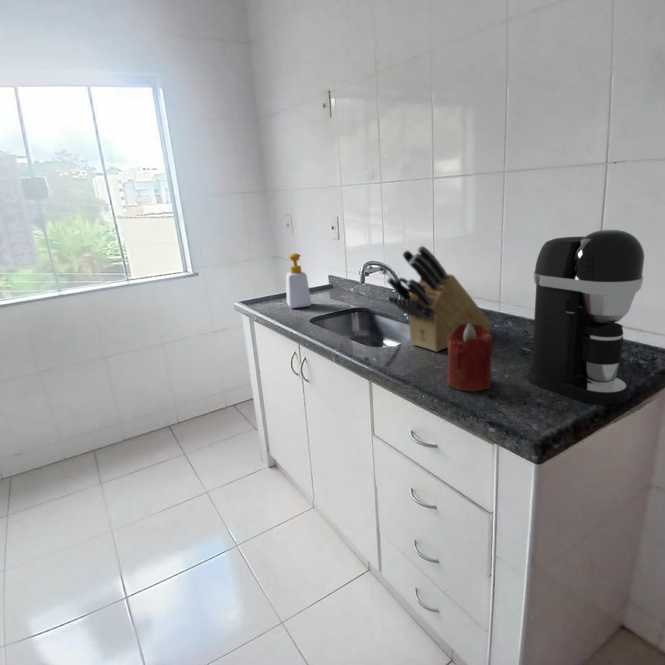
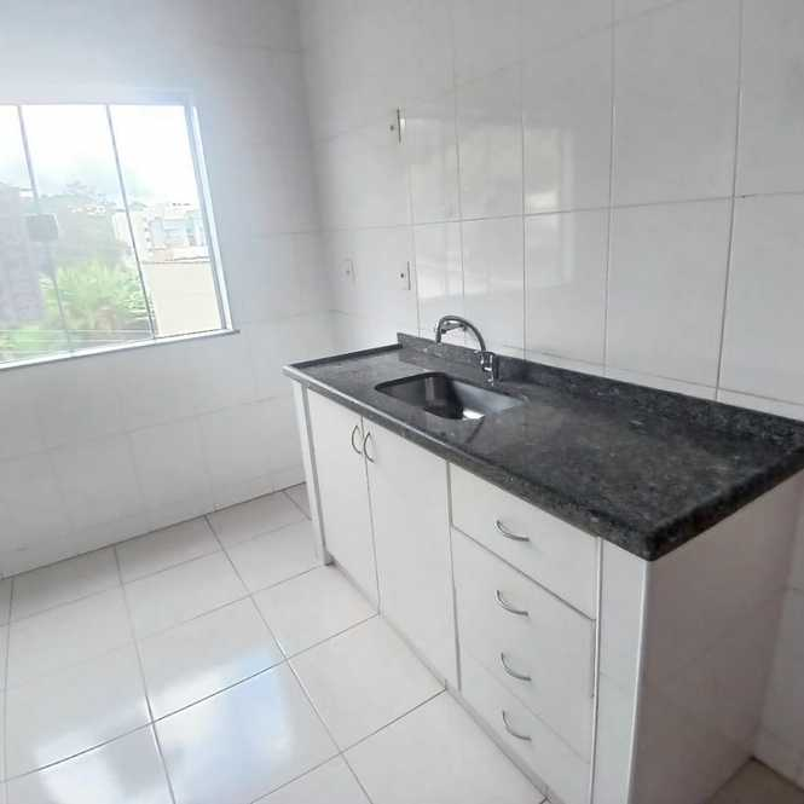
- knife block [386,245,493,353]
- coffee maker [526,229,645,406]
- candle [446,323,494,392]
- soap bottle [285,252,312,309]
